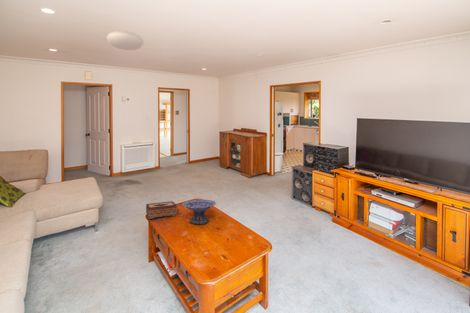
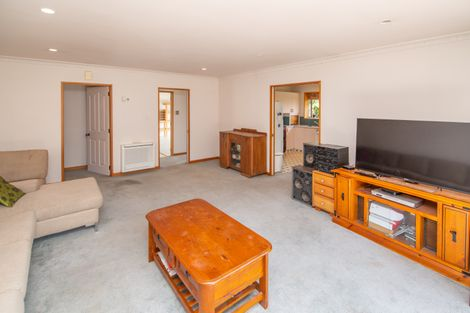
- decorative bowl [181,199,217,225]
- tissue box [145,200,178,220]
- ceiling light [106,30,145,51]
